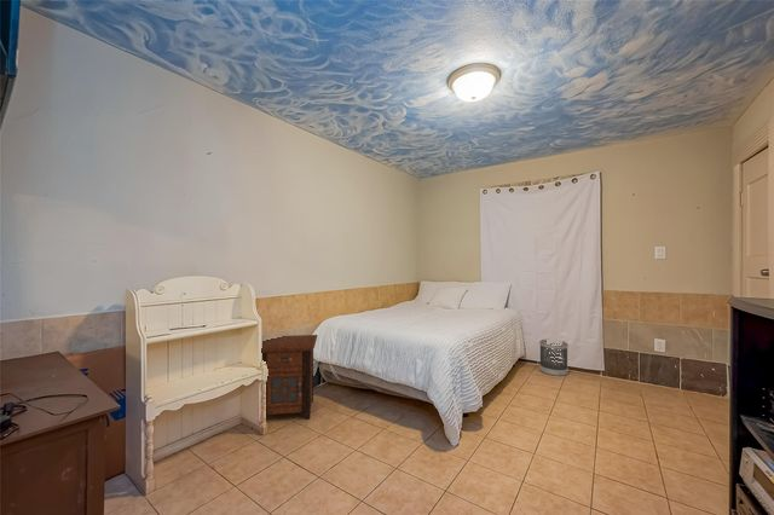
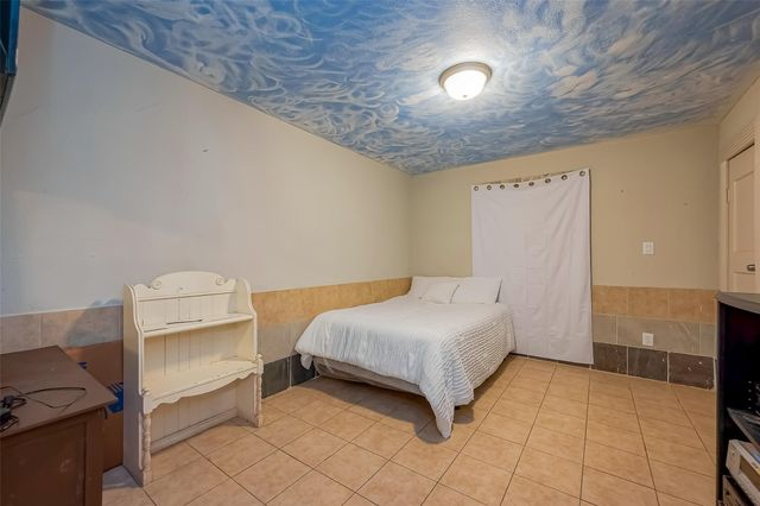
- wastebasket [538,338,570,377]
- nightstand [261,334,318,421]
